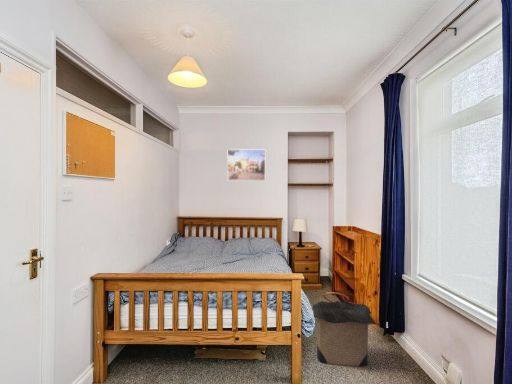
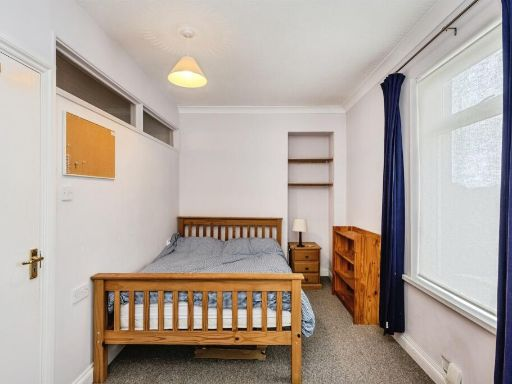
- laundry hamper [312,291,377,368]
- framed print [226,148,266,182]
